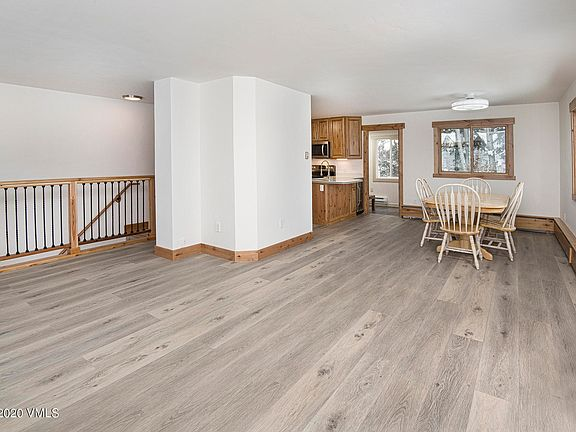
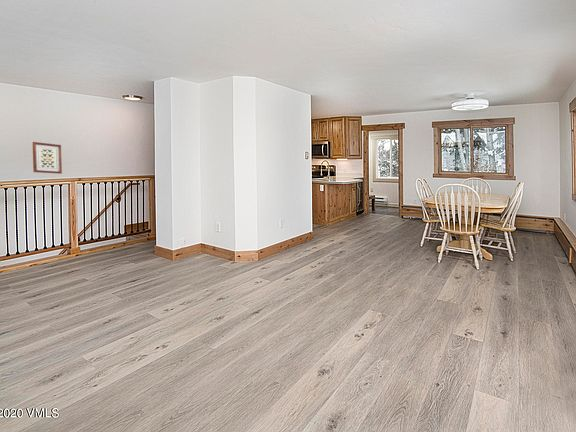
+ wall art [31,141,63,175]
